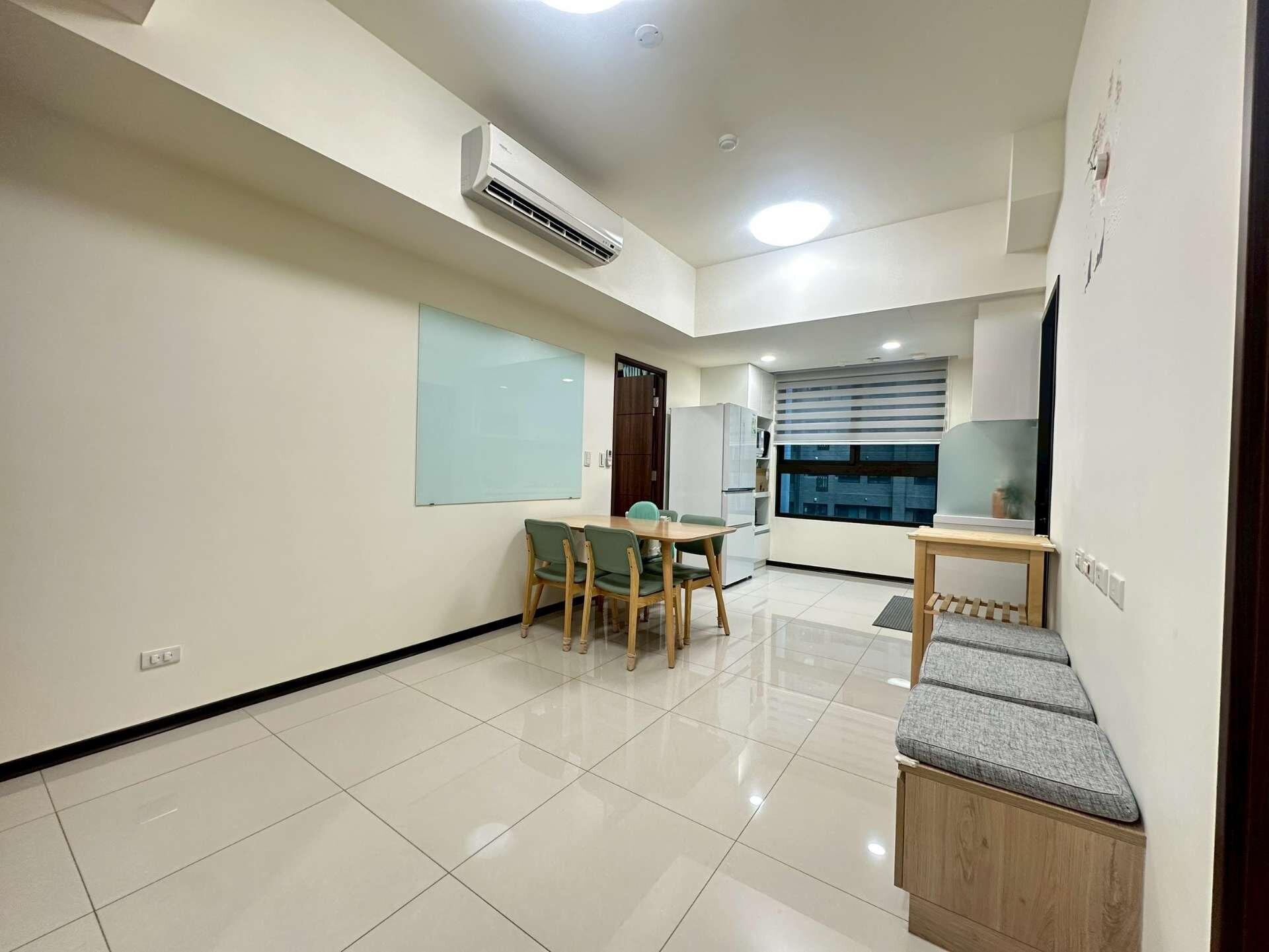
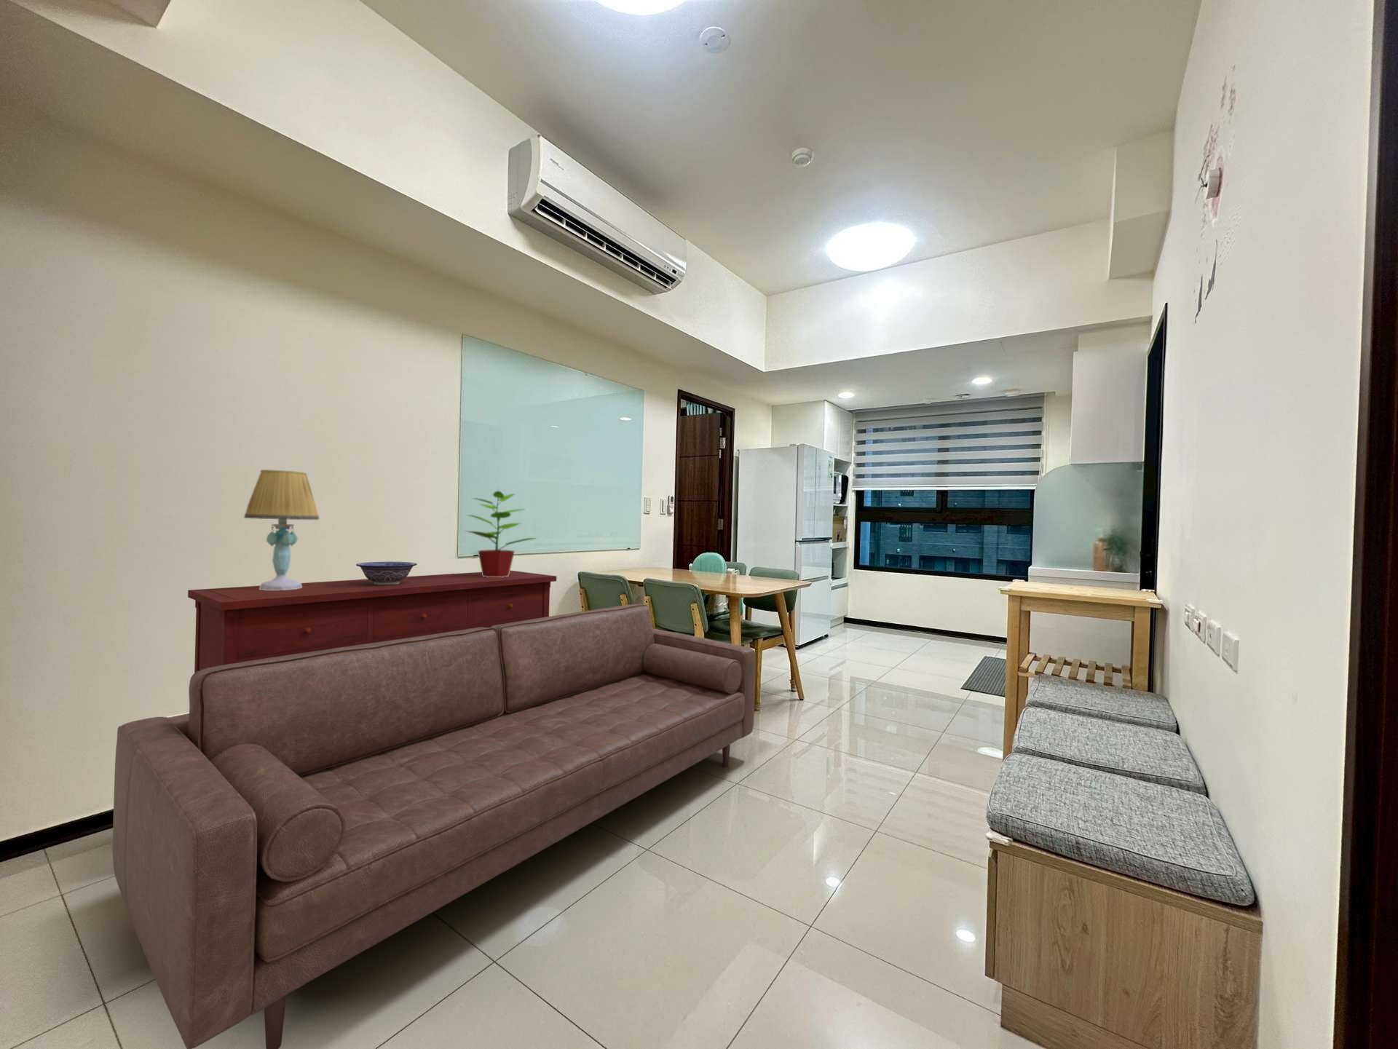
+ sofa [112,604,757,1049]
+ potted plant [464,487,540,577]
+ decorative bowl [356,561,418,585]
+ sideboard [187,570,557,673]
+ table lamp [243,468,319,591]
